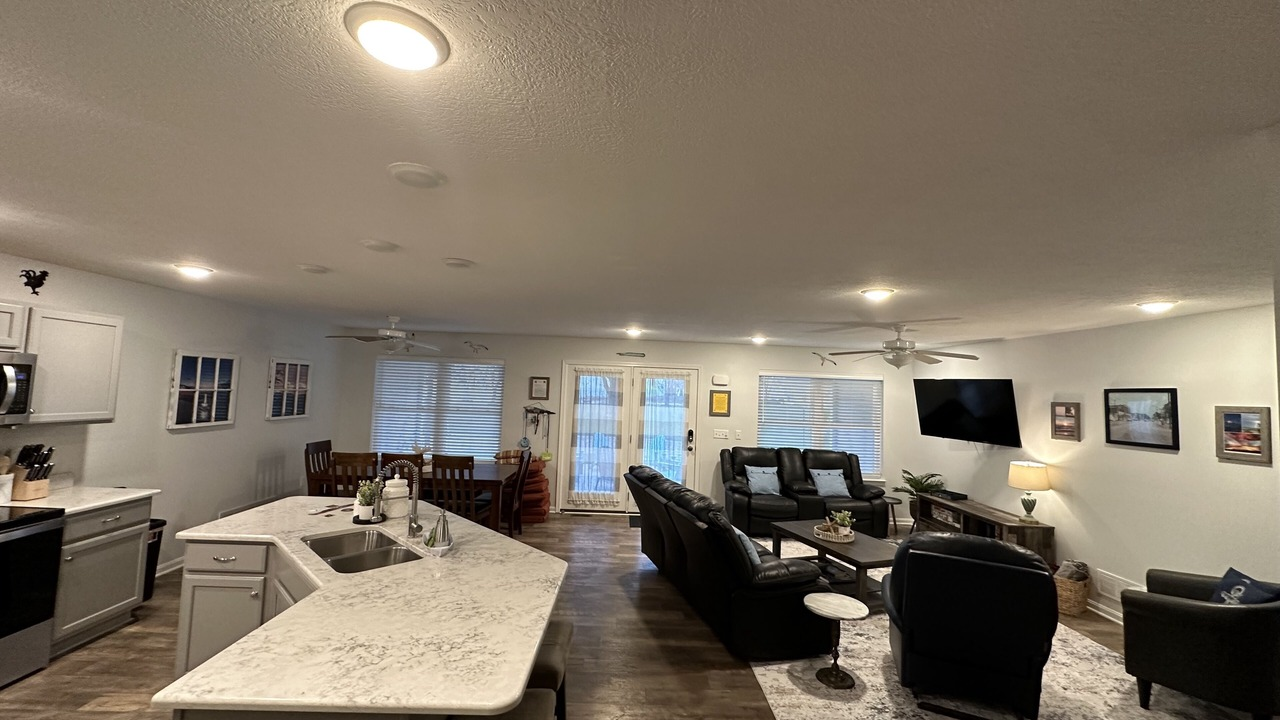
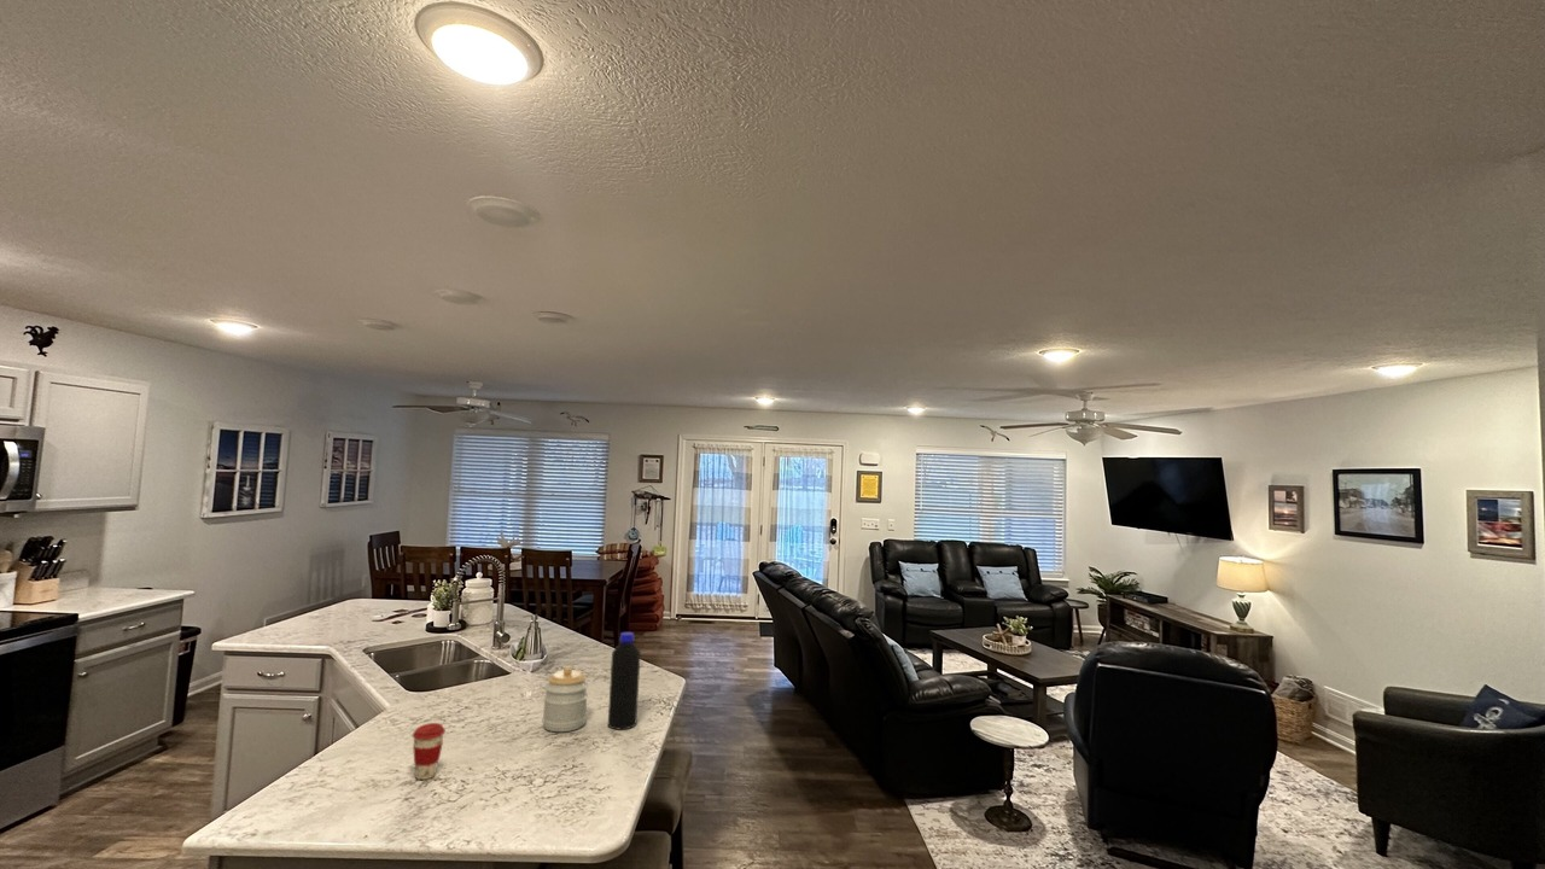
+ coffee cup [412,722,447,781]
+ jar [542,665,589,733]
+ bottle [607,631,642,730]
